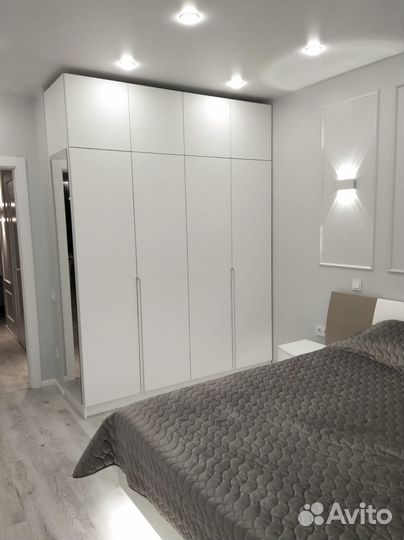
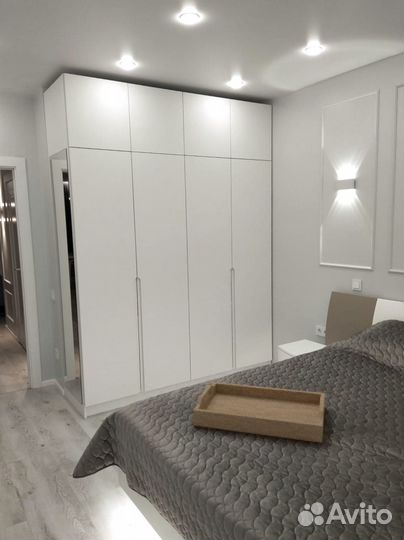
+ serving tray [192,381,326,444]
